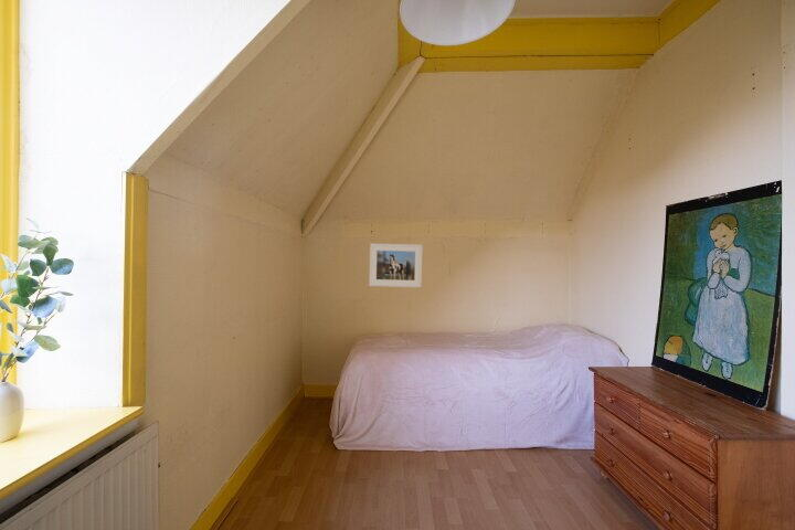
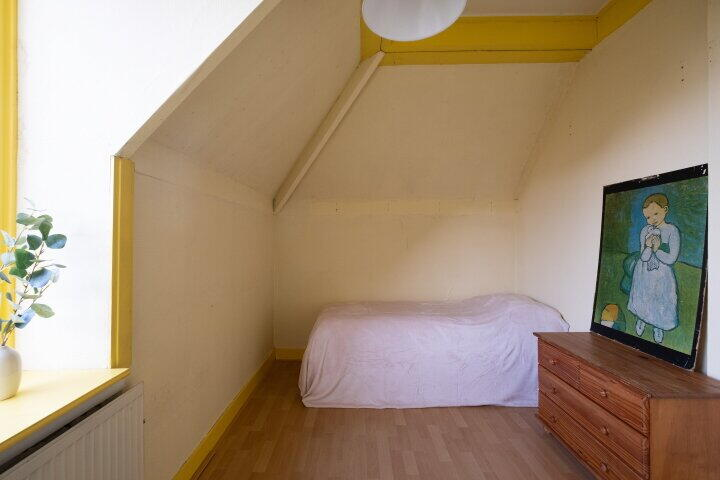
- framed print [368,242,423,288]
